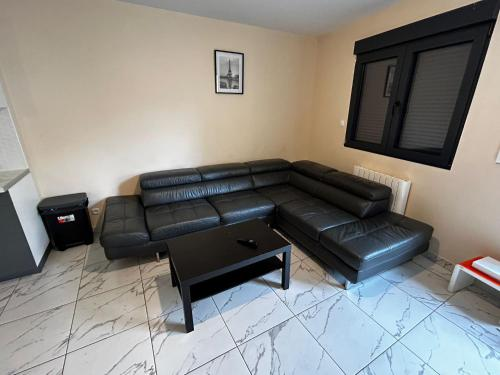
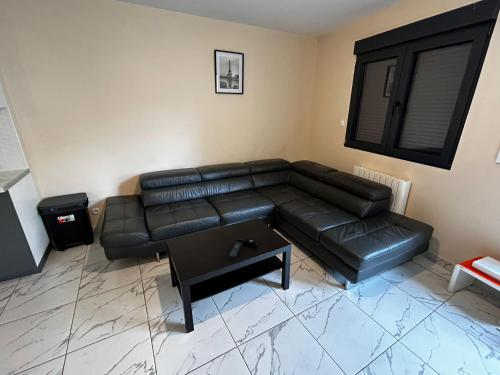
+ remote control [227,240,245,259]
